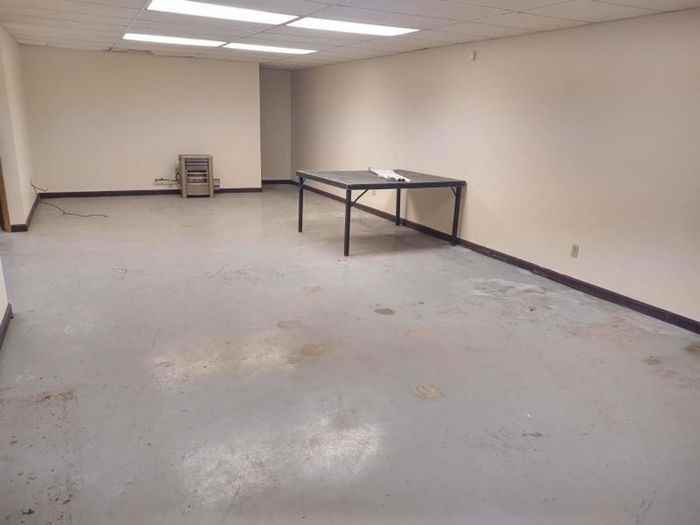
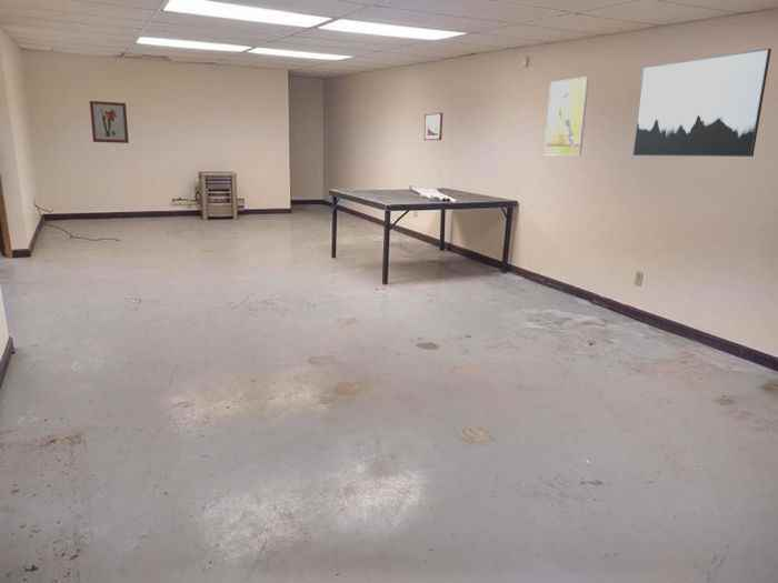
+ wall art [423,111,443,141]
+ wall art [632,48,772,158]
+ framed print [543,76,590,157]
+ wall art [89,100,130,144]
